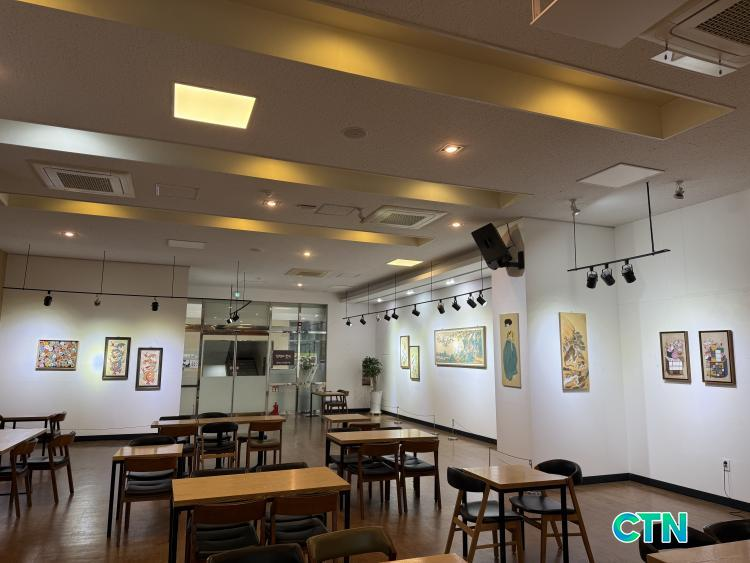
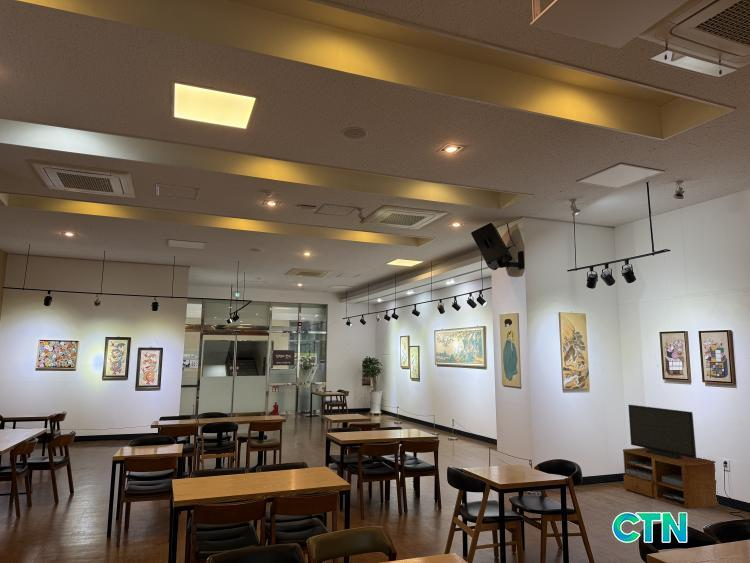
+ tv stand [622,404,719,510]
